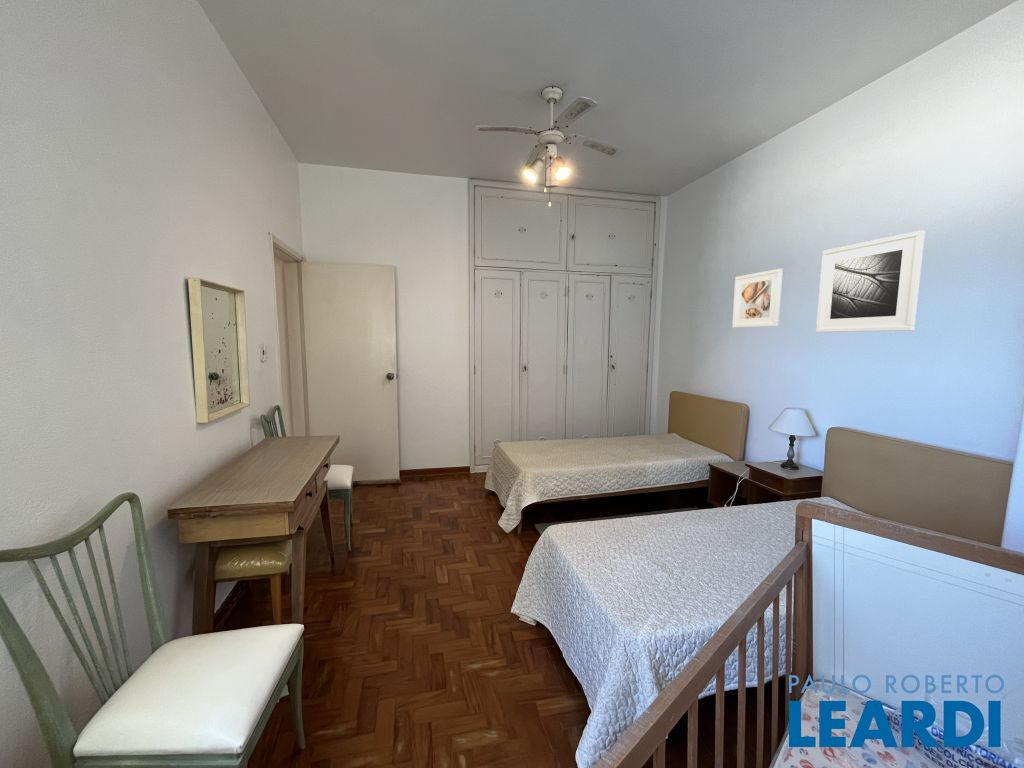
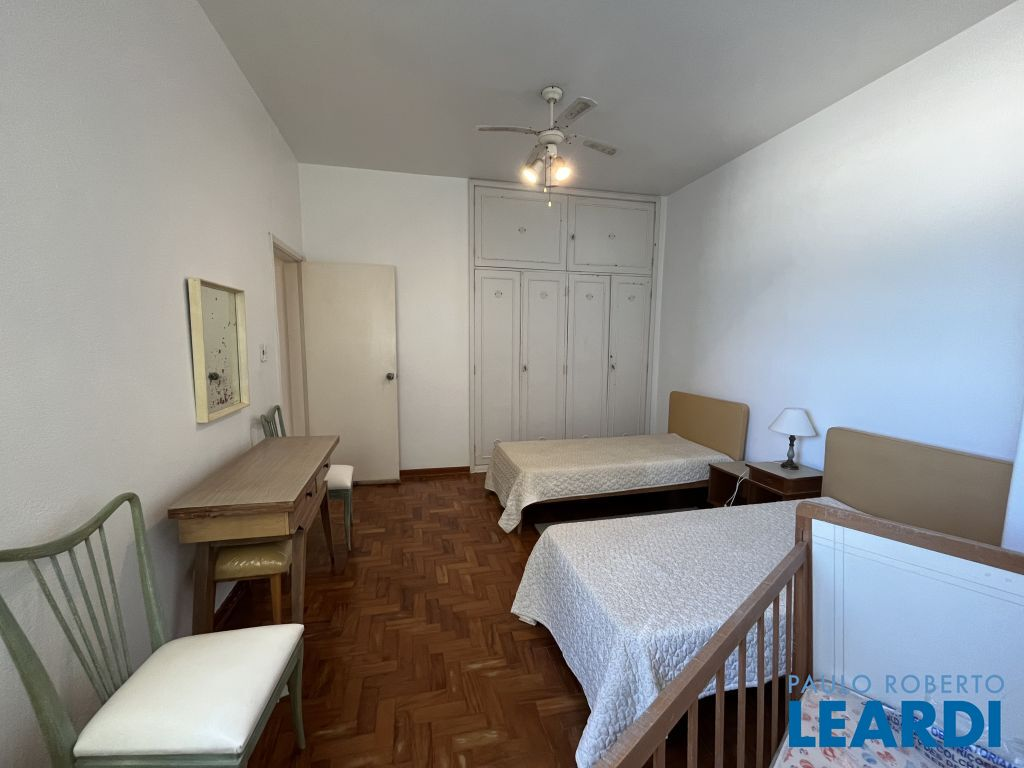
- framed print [731,268,784,329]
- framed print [815,229,926,333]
